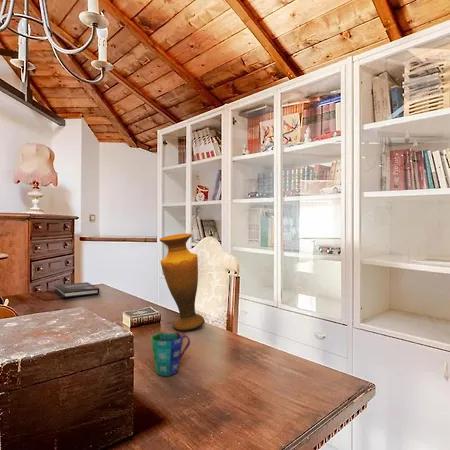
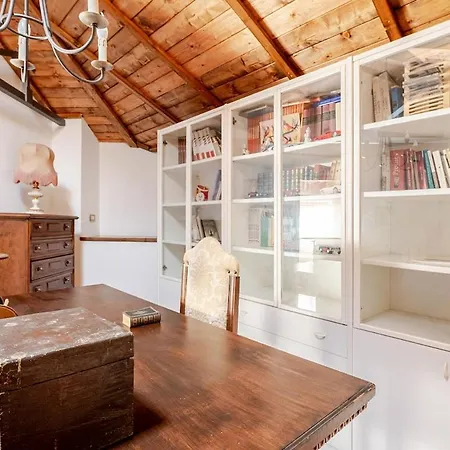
- book [54,281,100,299]
- vase [159,233,206,332]
- cup [150,331,191,377]
